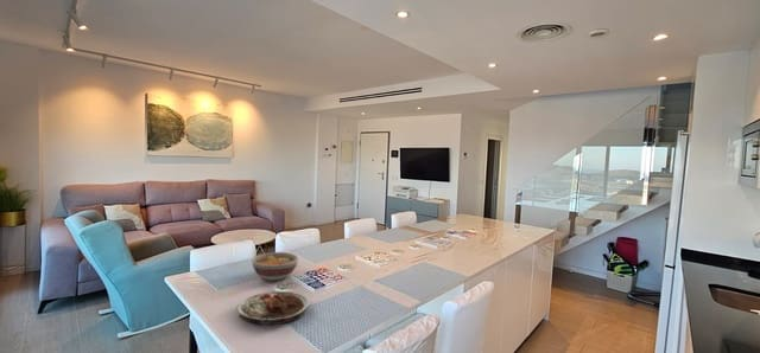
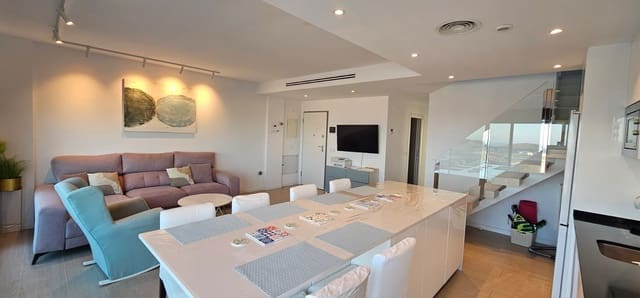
- plate [236,290,310,326]
- bowl [251,251,299,282]
